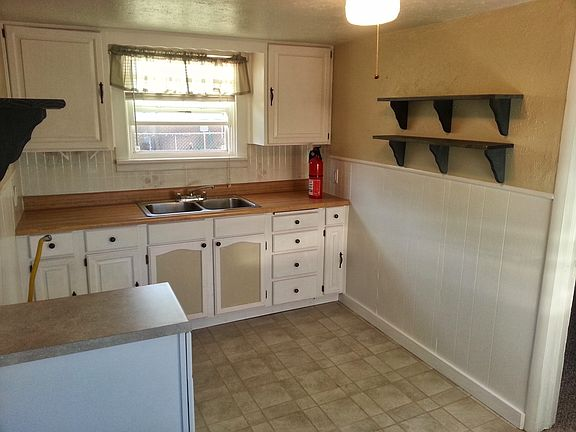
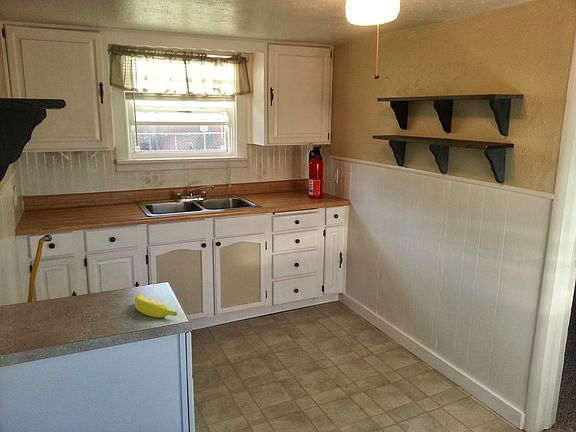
+ banana [134,293,178,319]
